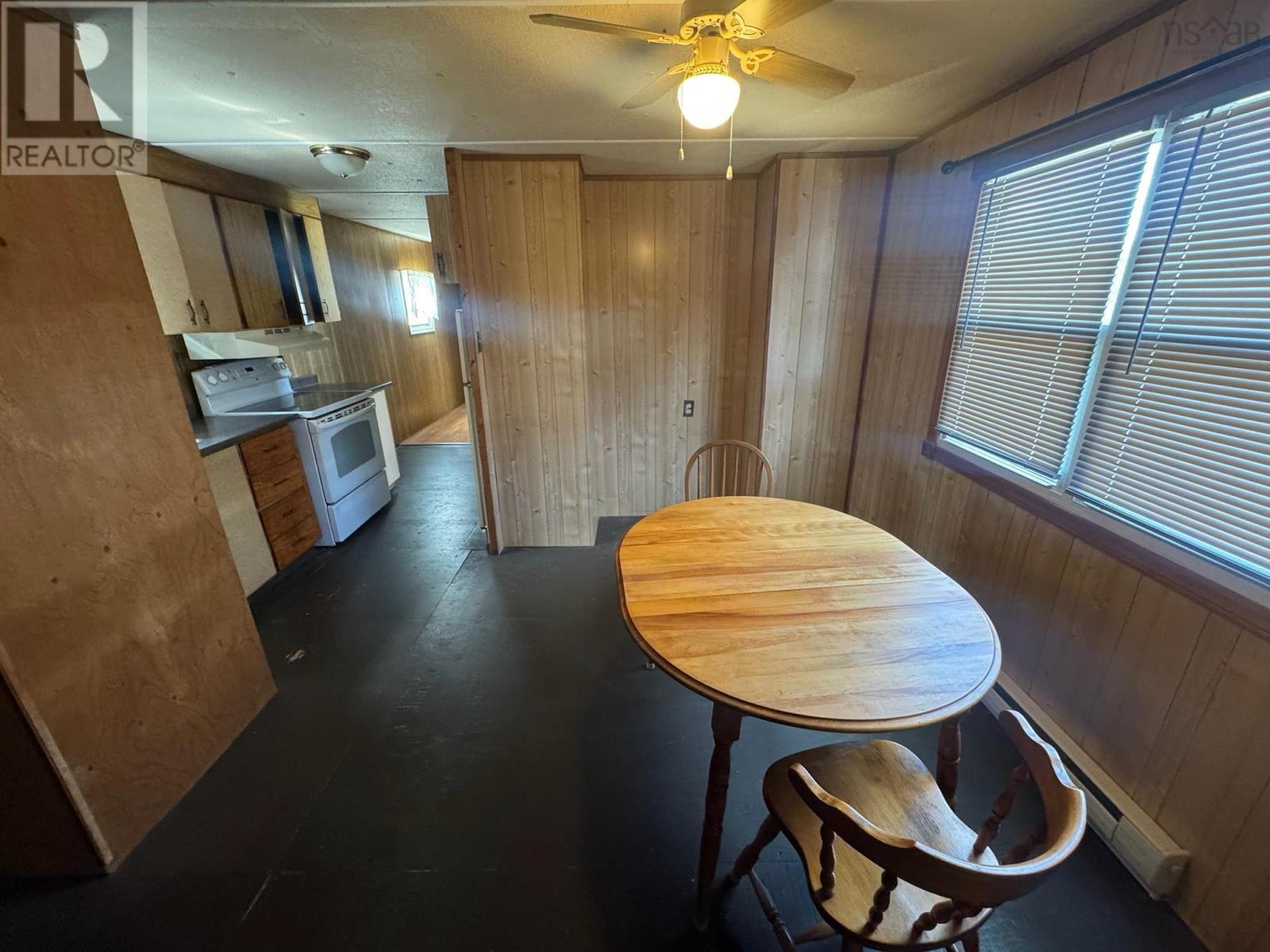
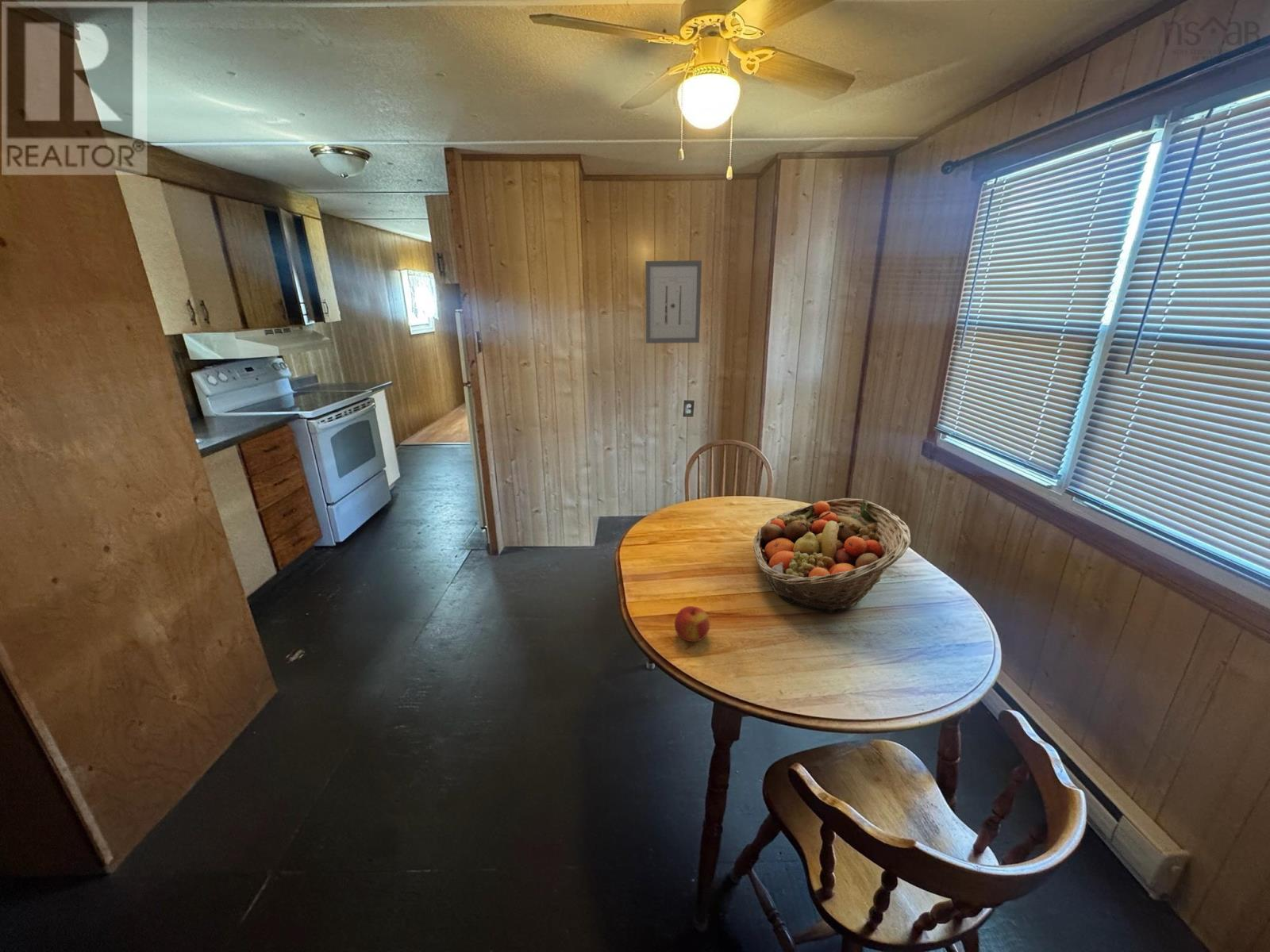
+ apple [674,605,710,643]
+ wall art [645,259,702,344]
+ fruit basket [752,497,911,614]
